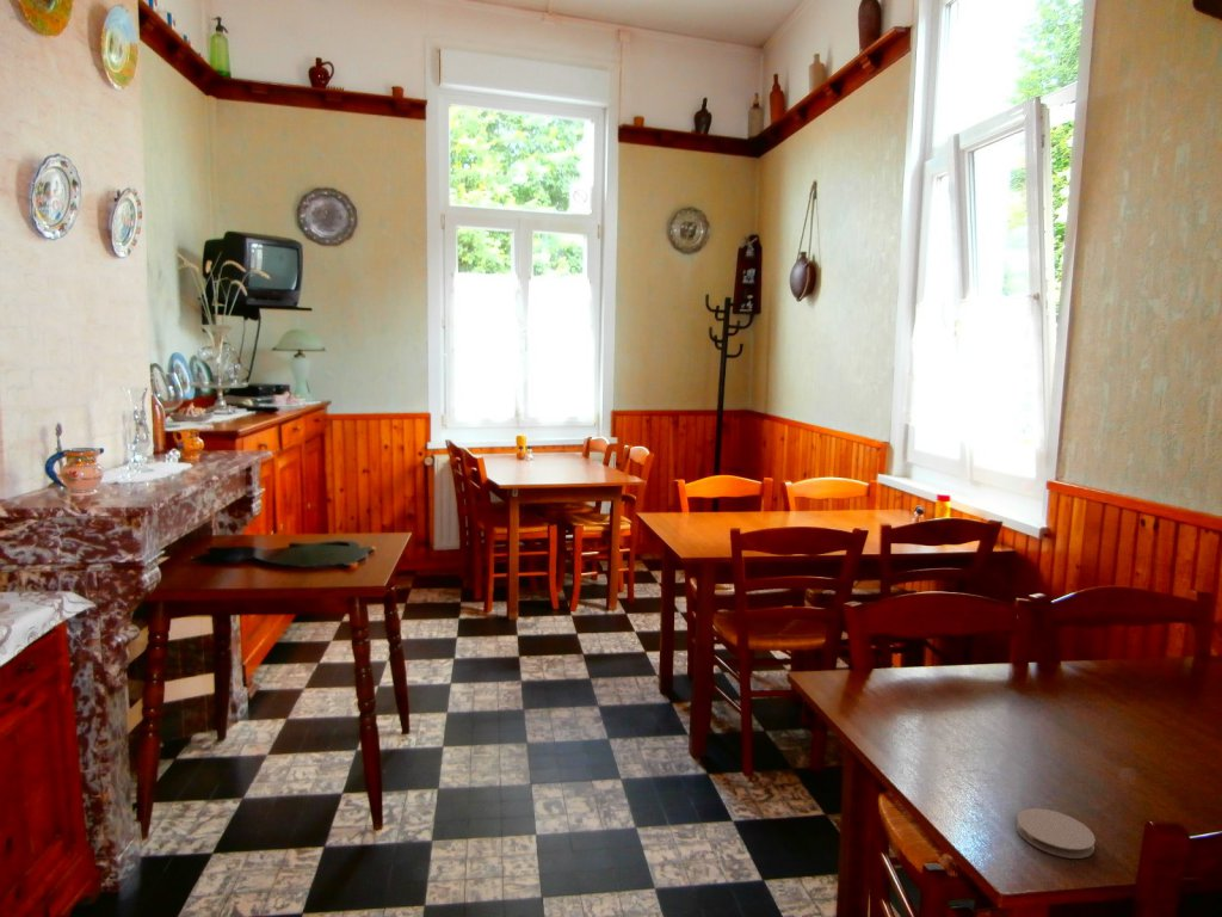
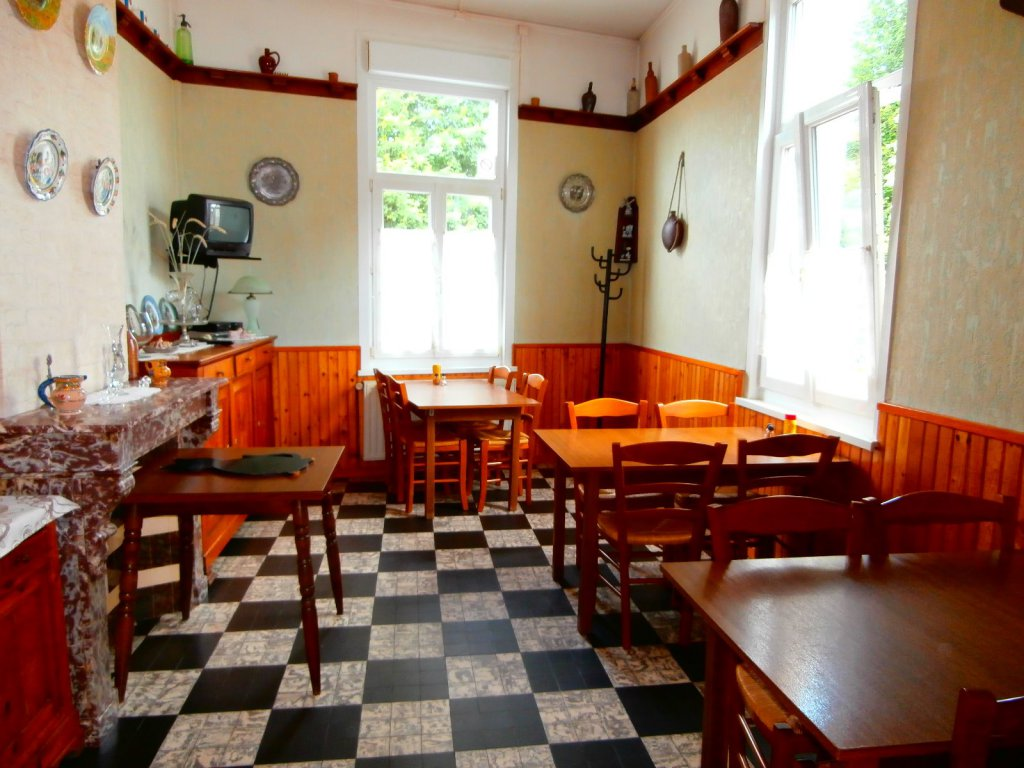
- coaster [1016,807,1097,860]
